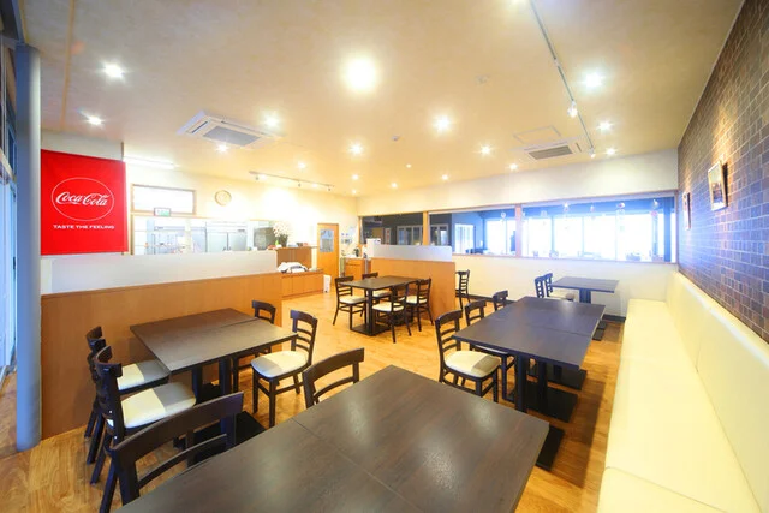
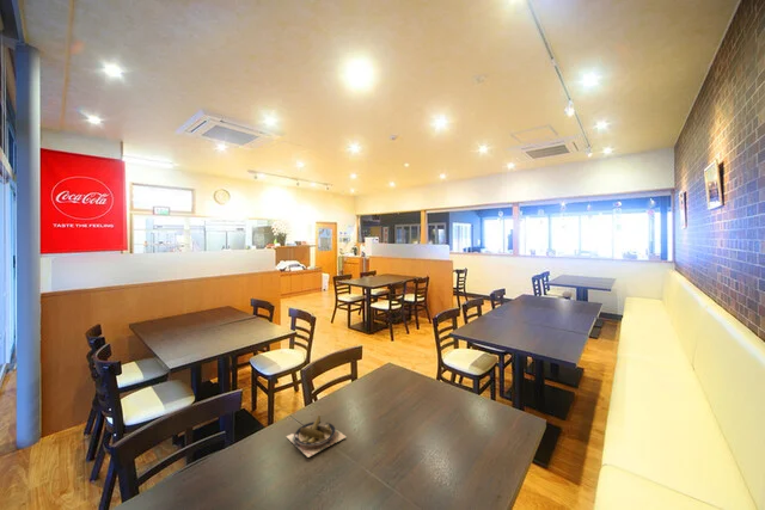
+ plate [284,414,348,459]
